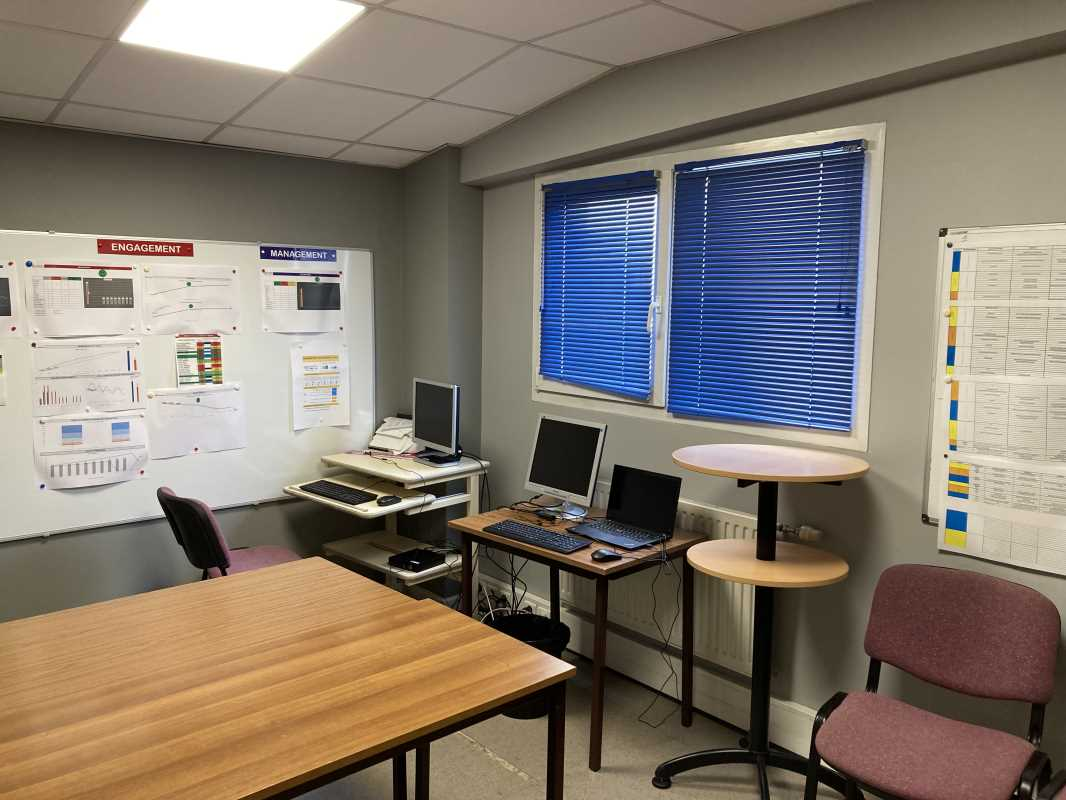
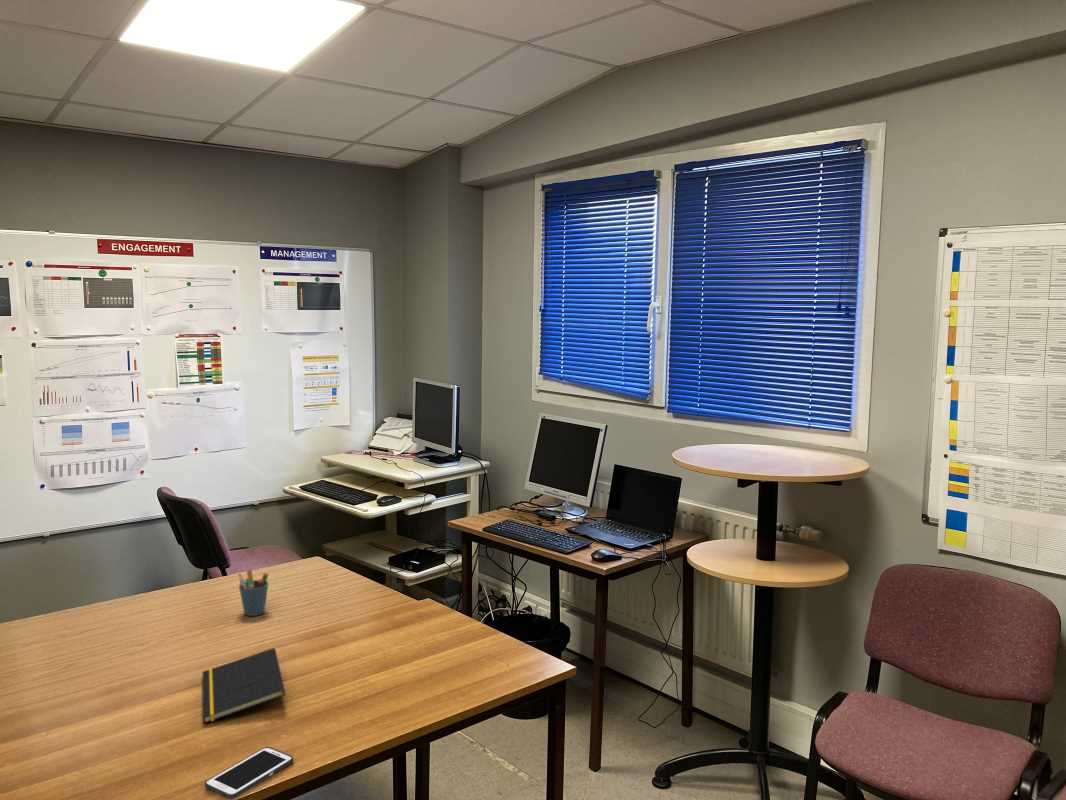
+ pen holder [237,569,269,617]
+ notepad [201,647,286,724]
+ cell phone [204,746,294,800]
